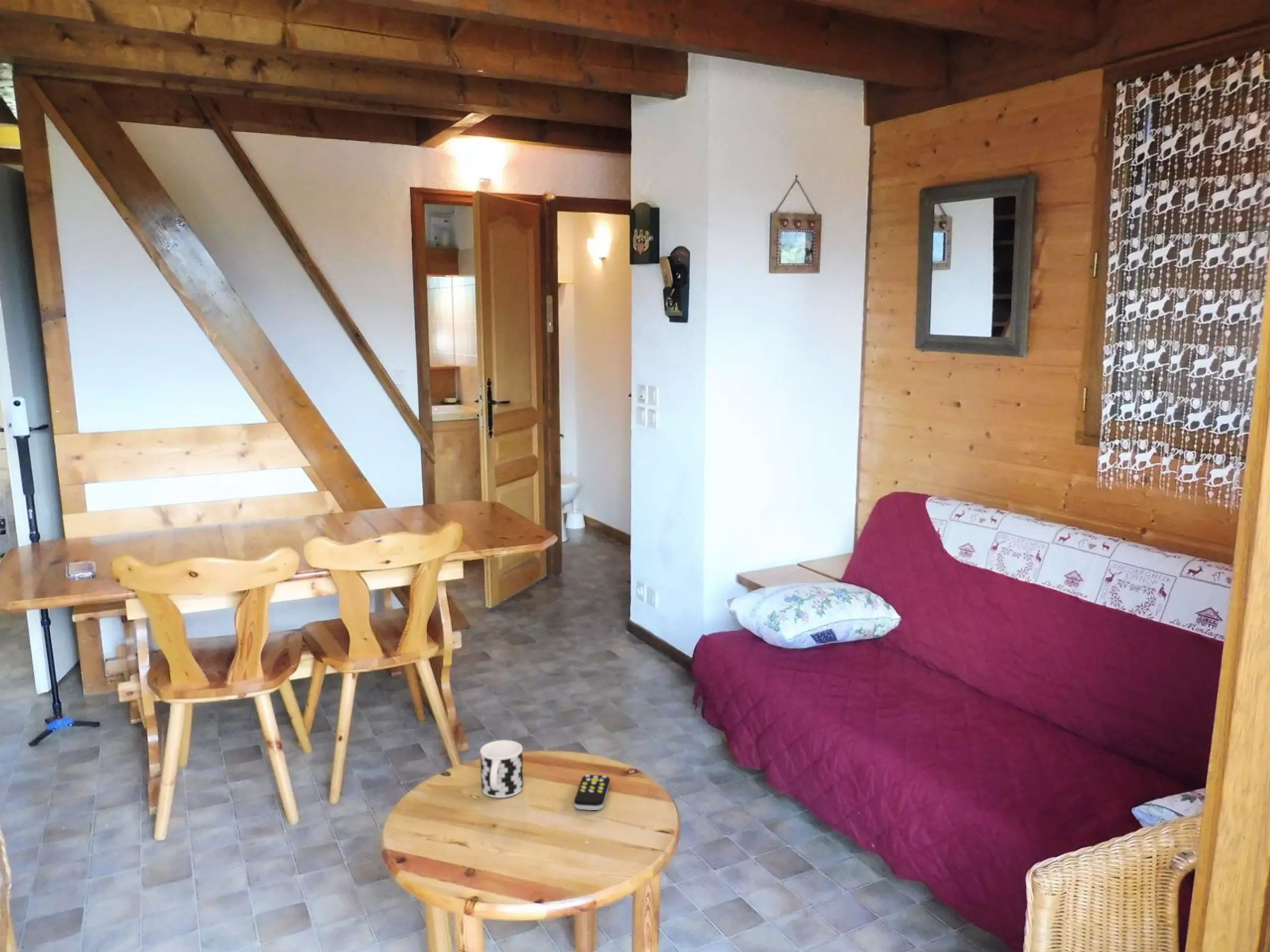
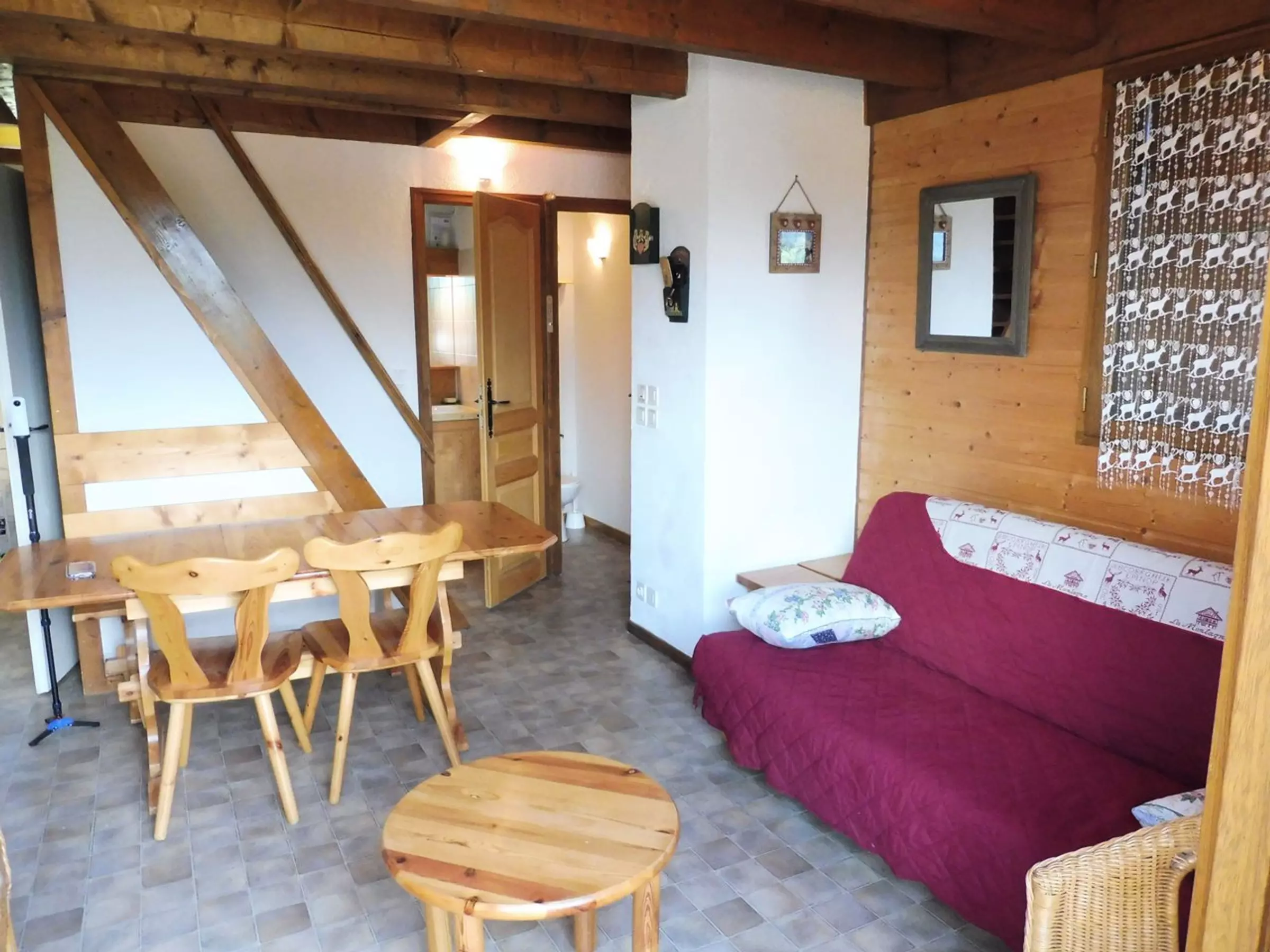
- cup [479,739,524,798]
- remote control [573,774,611,811]
